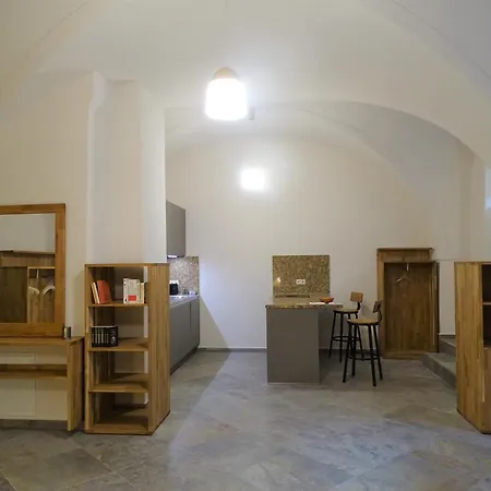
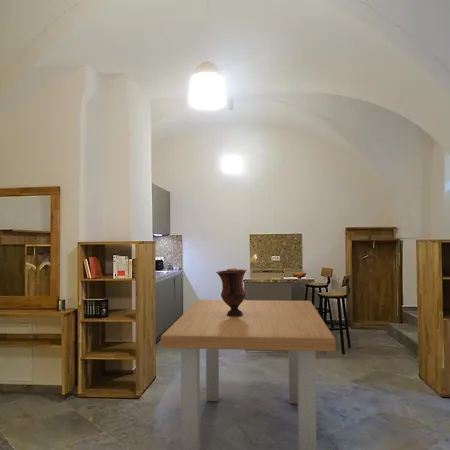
+ vase [215,268,248,316]
+ dining table [160,299,336,450]
